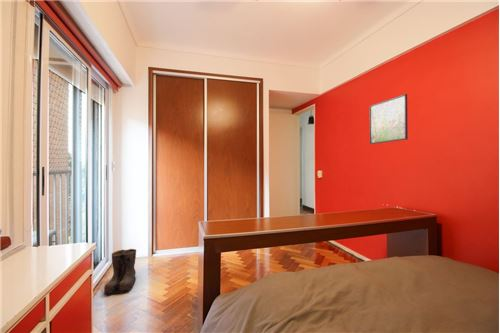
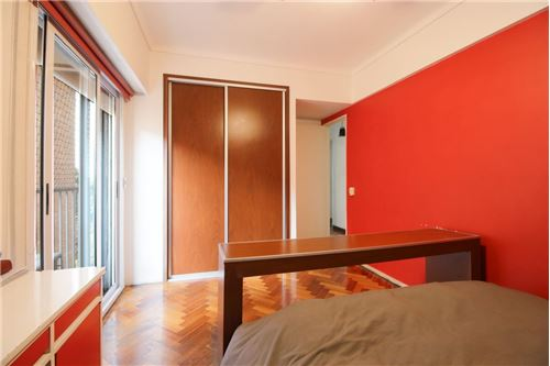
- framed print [368,93,409,145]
- boots [103,248,138,296]
